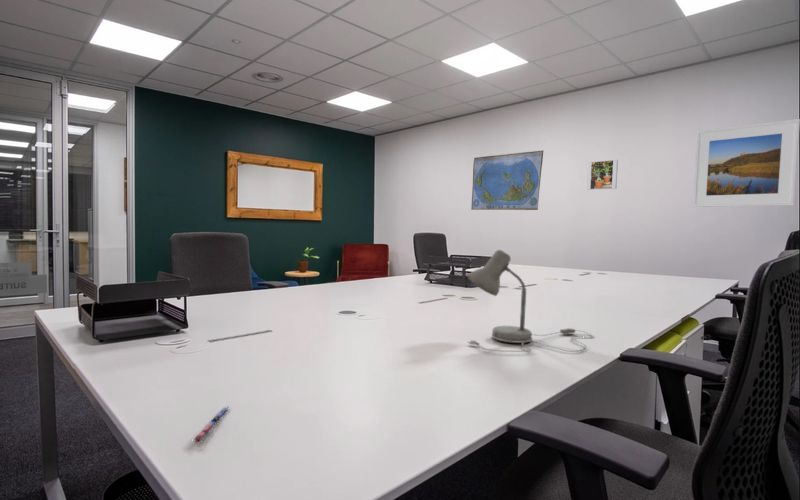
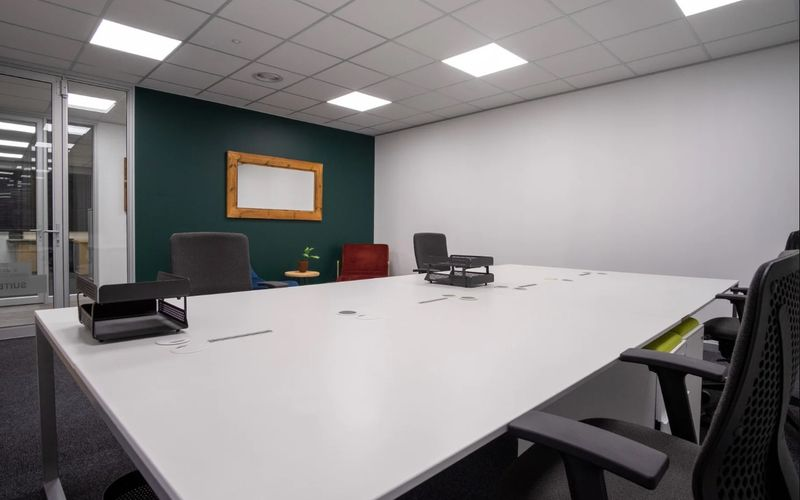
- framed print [691,118,800,208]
- world map [470,150,545,211]
- desk lamp [467,249,594,353]
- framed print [586,159,619,191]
- pen [194,405,232,443]
